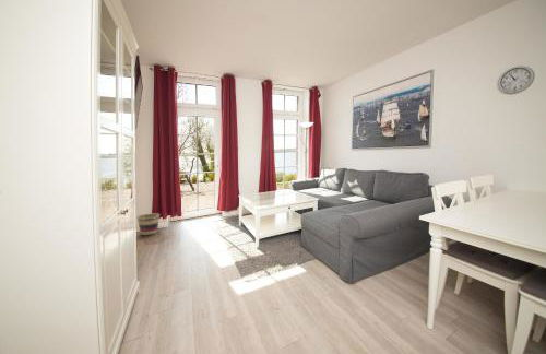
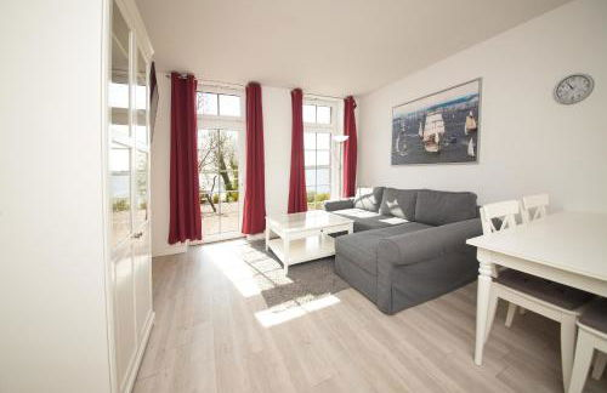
- basket [136,212,161,236]
